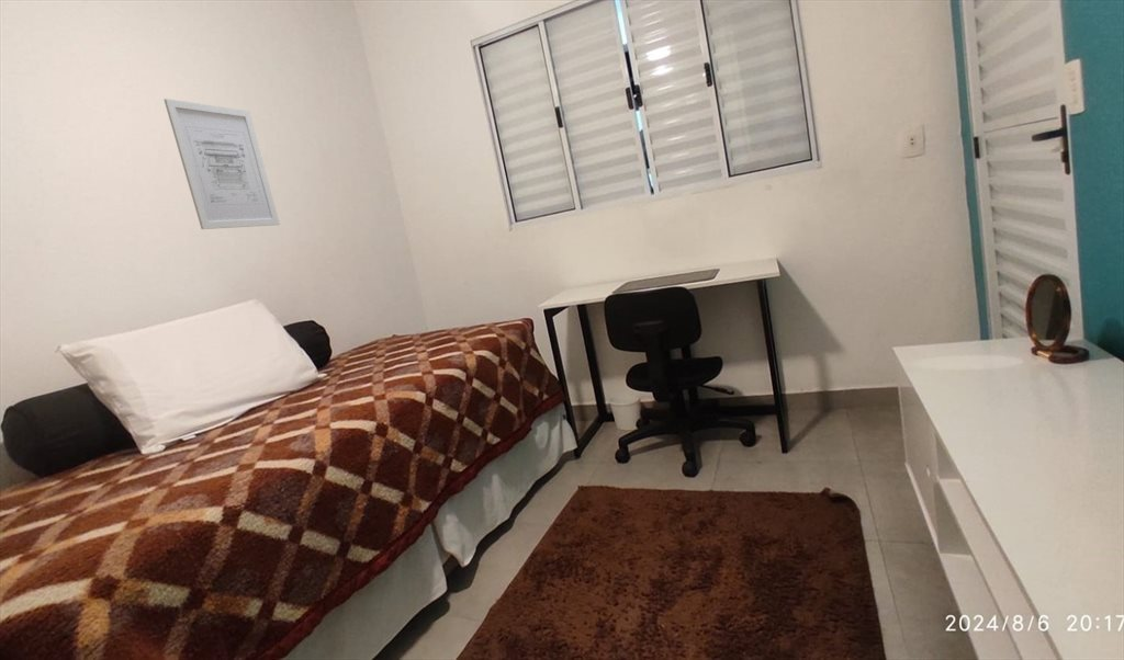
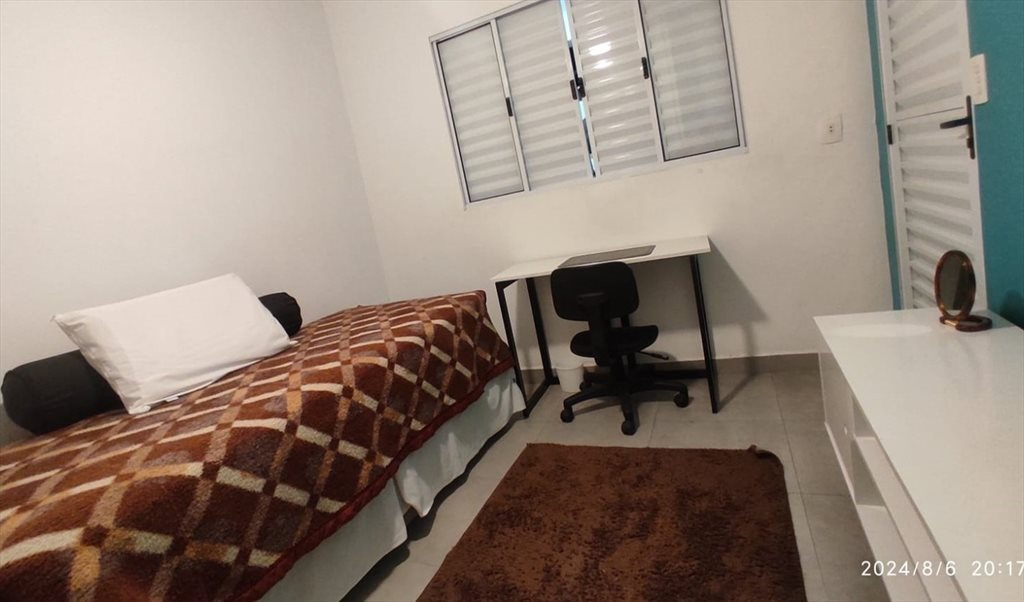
- wall art [164,98,281,230]
